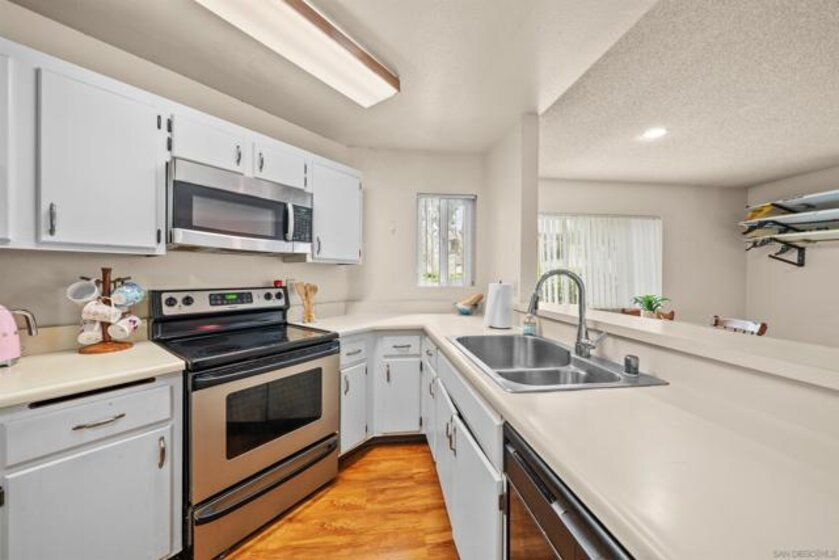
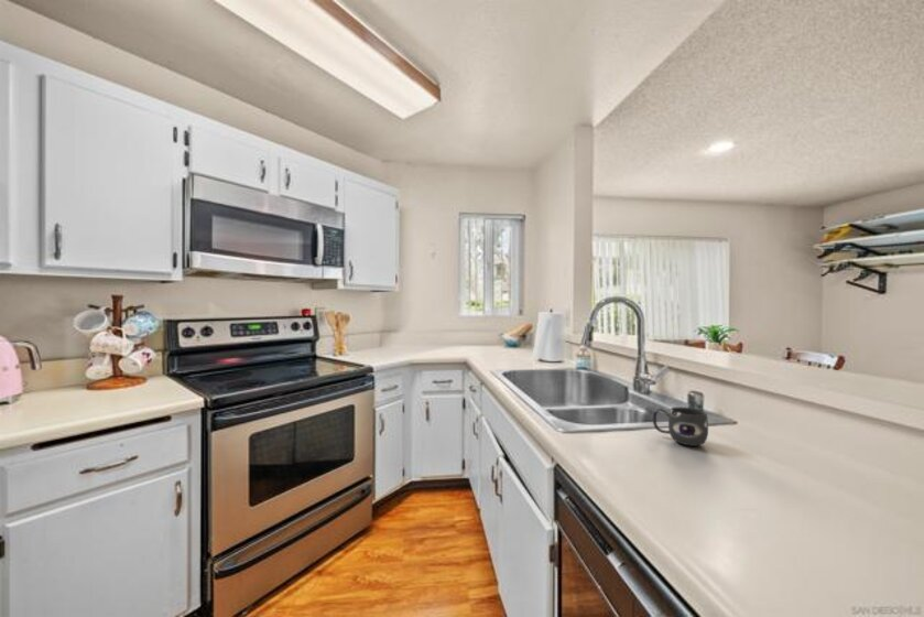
+ mug [652,407,709,447]
